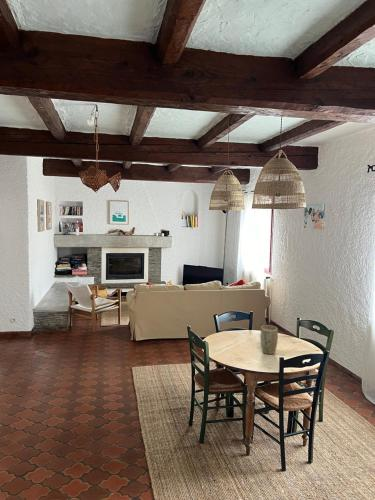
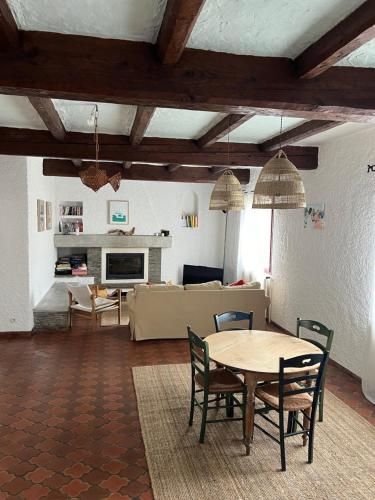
- plant pot [259,325,279,355]
